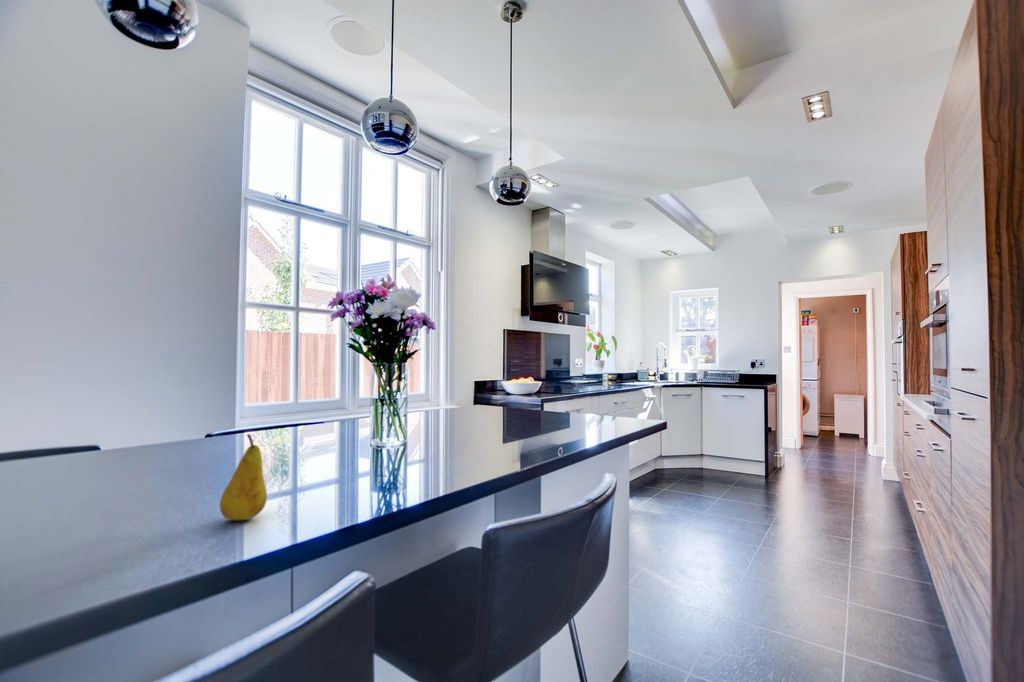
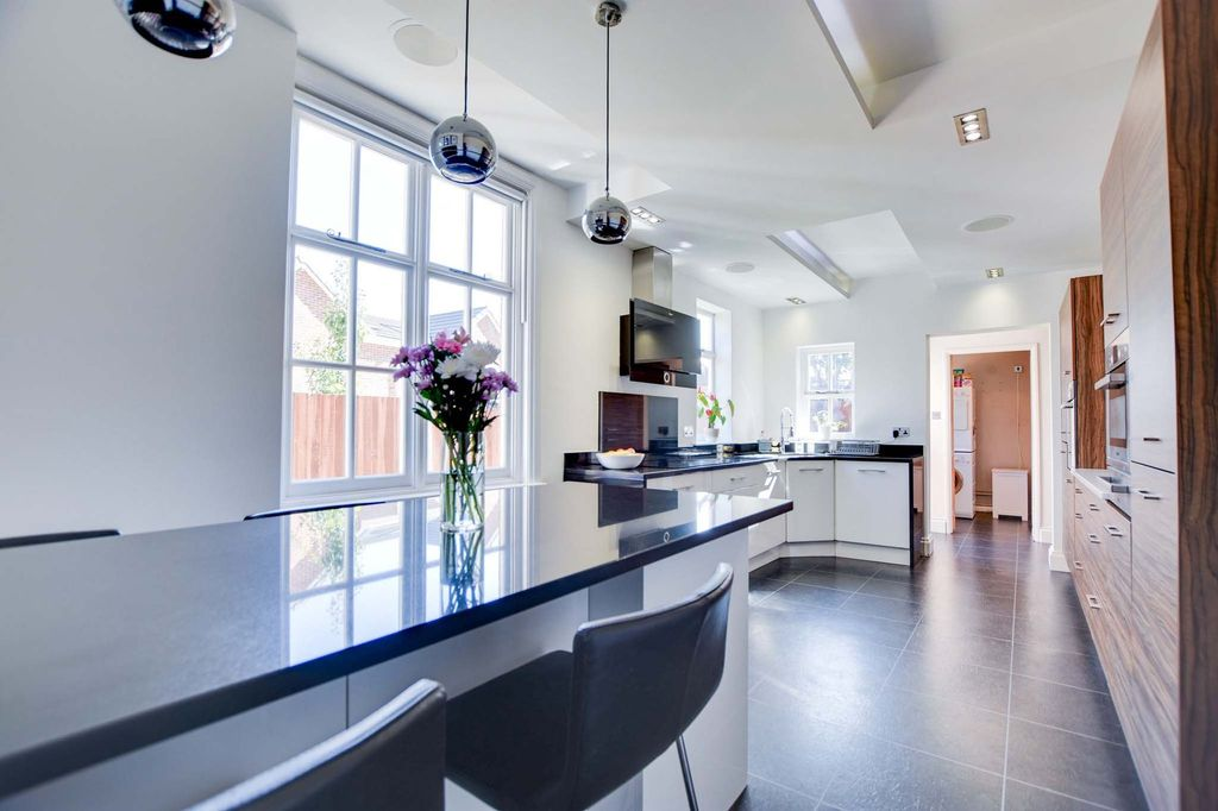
- fruit [219,433,268,521]
